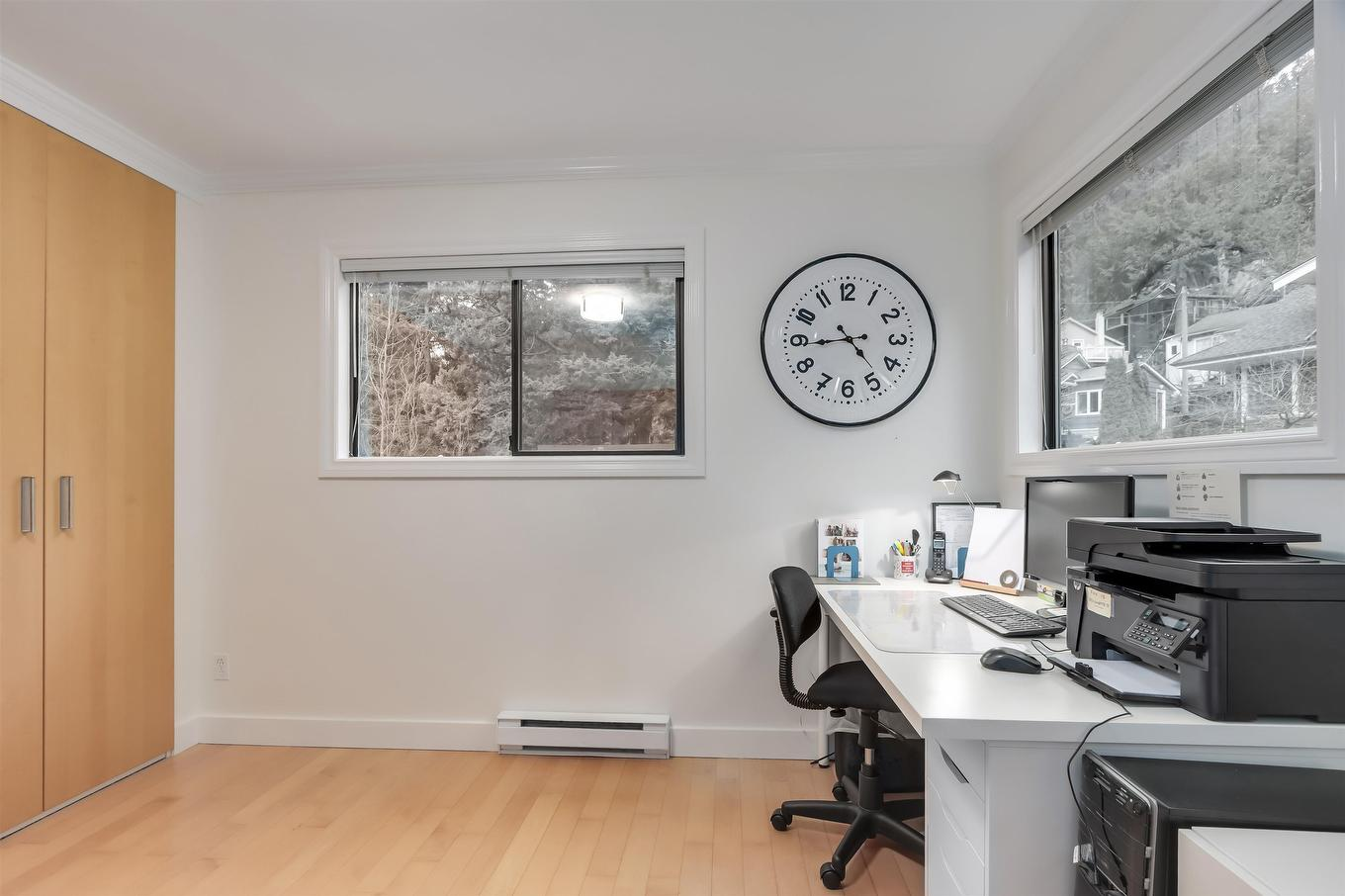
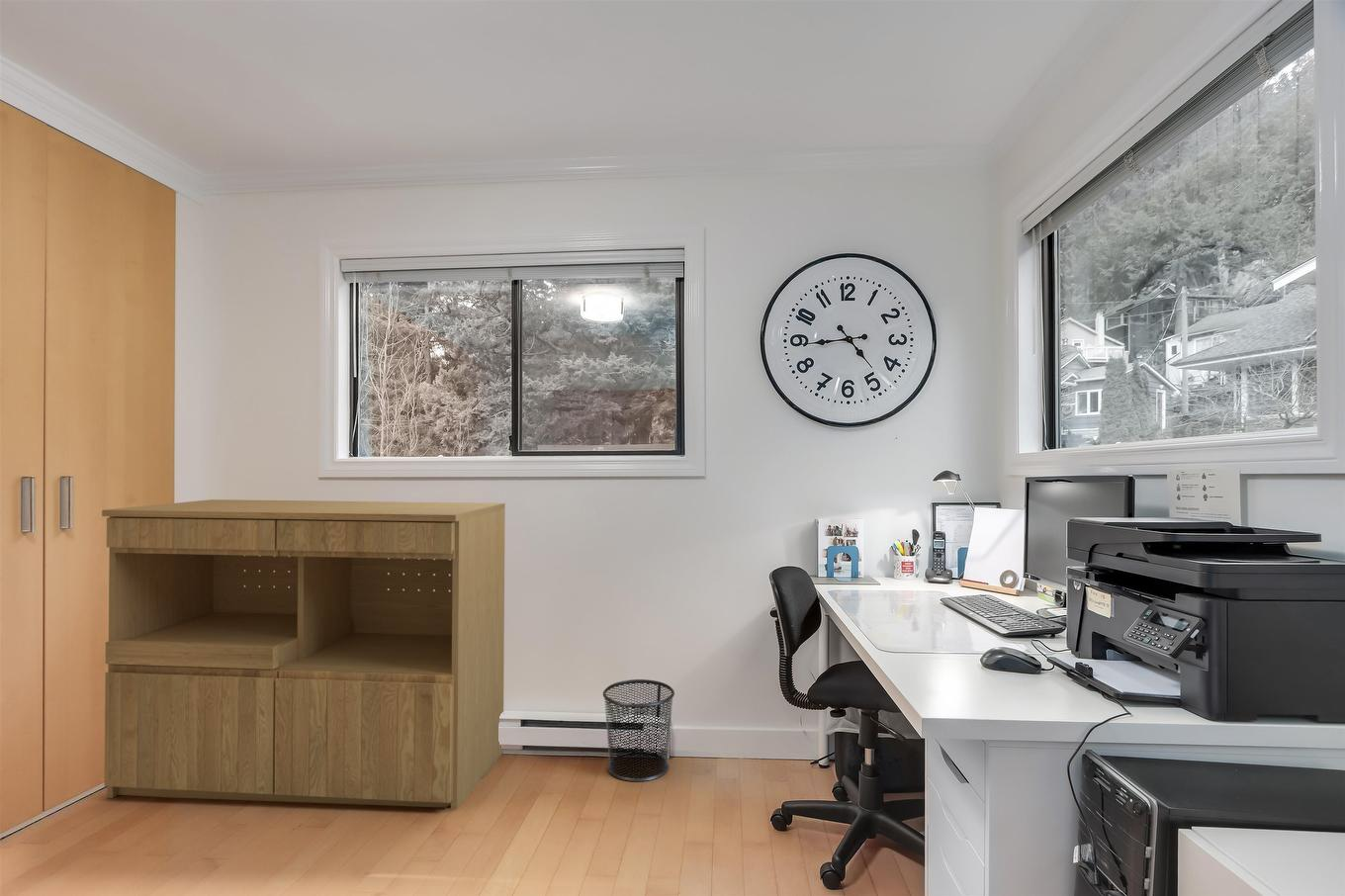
+ waste bin [602,678,675,783]
+ bookcase [101,498,506,810]
